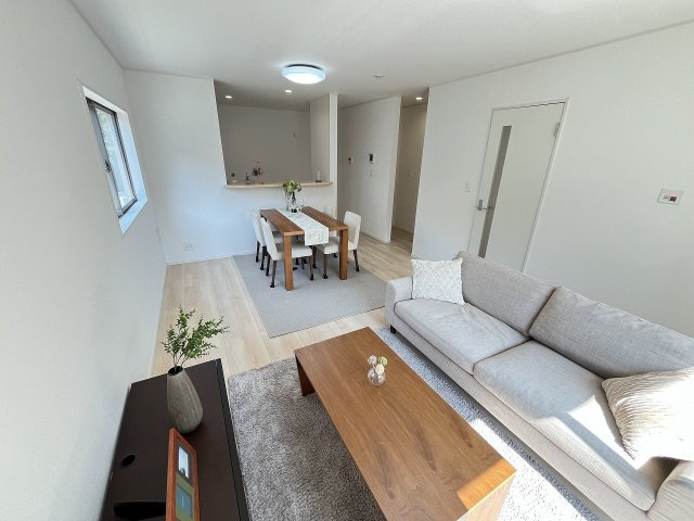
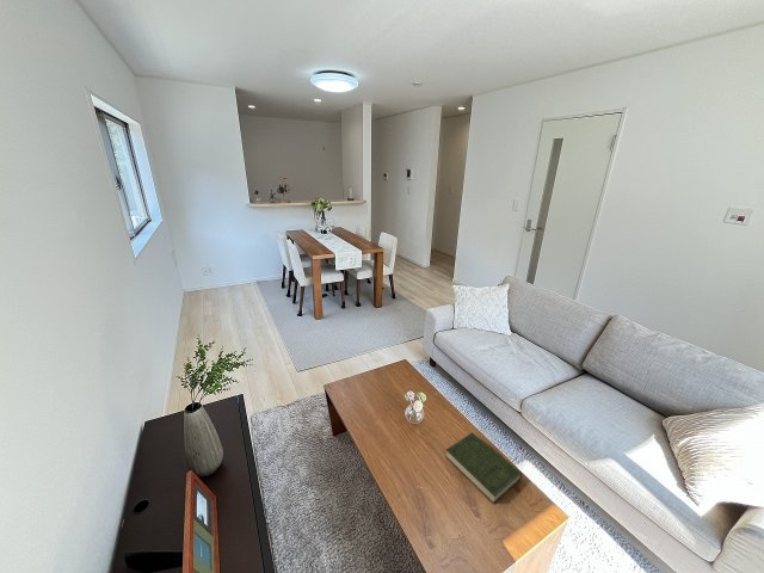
+ book [444,431,523,505]
